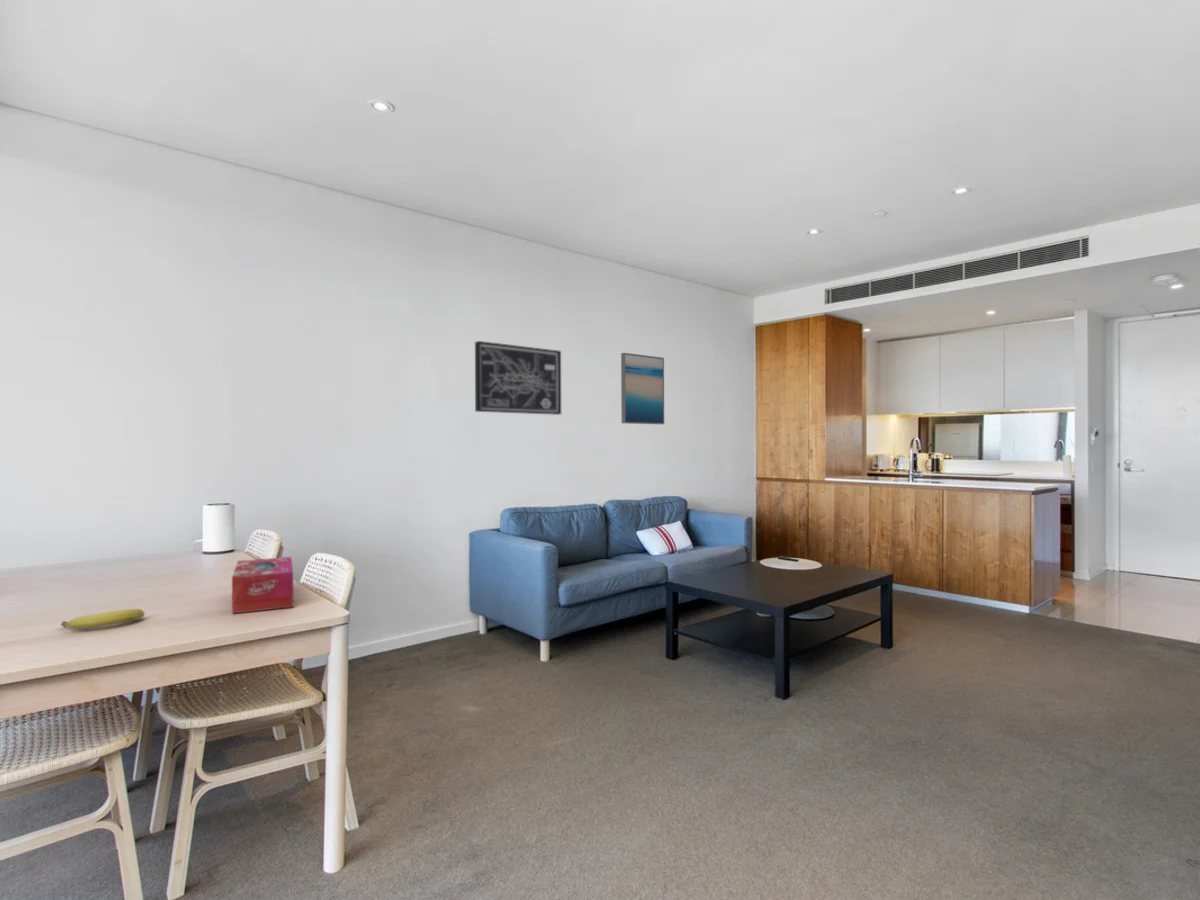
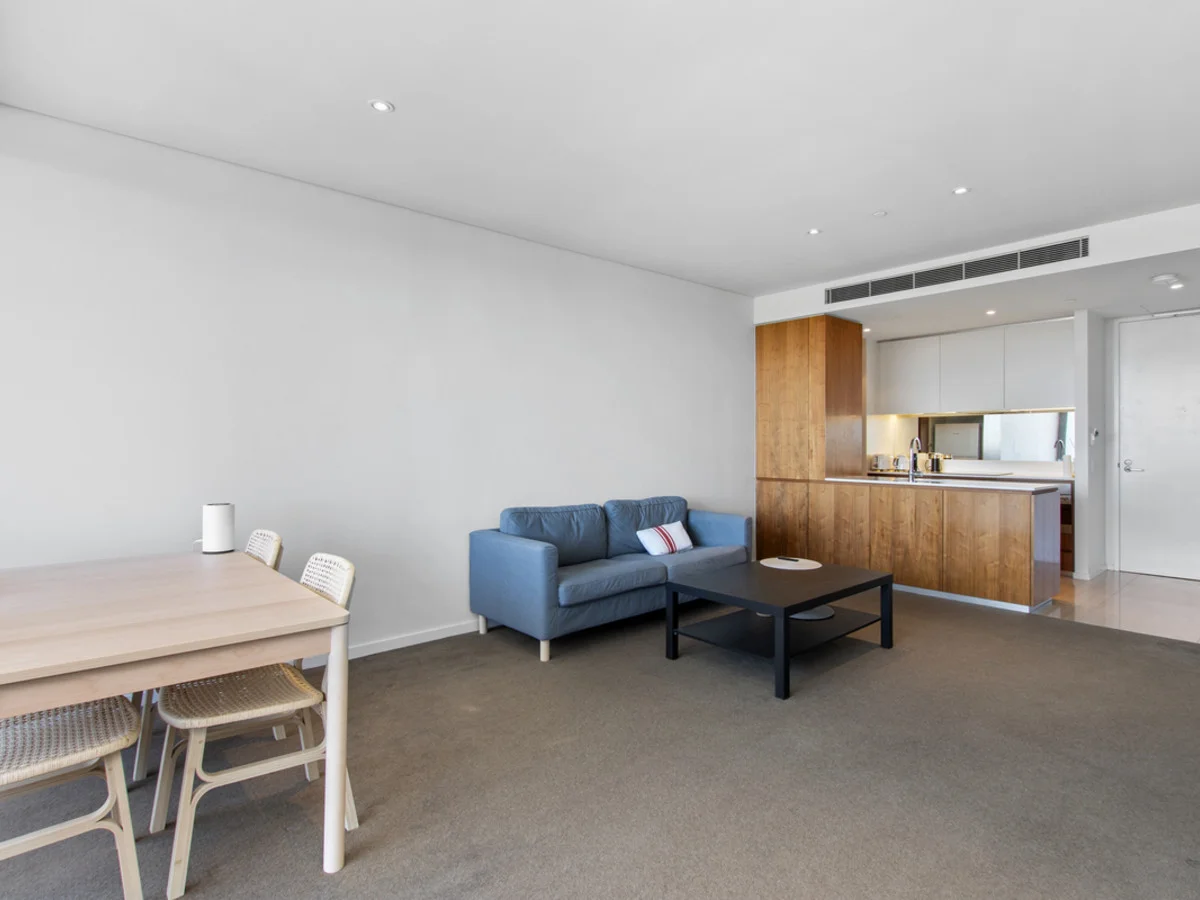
- wall art [620,352,665,425]
- tissue box [231,556,294,615]
- wall art [474,340,562,416]
- fruit [60,608,146,630]
